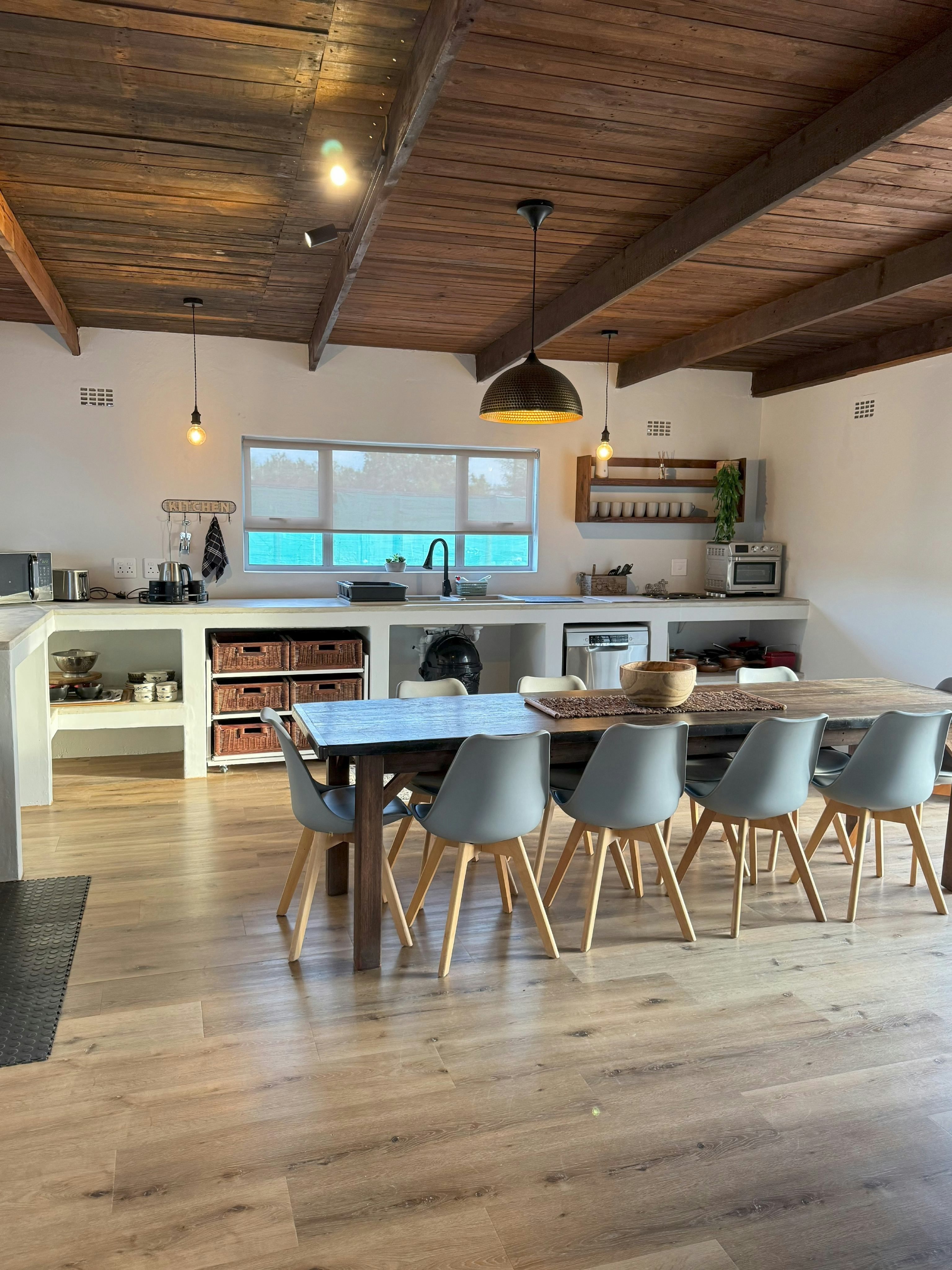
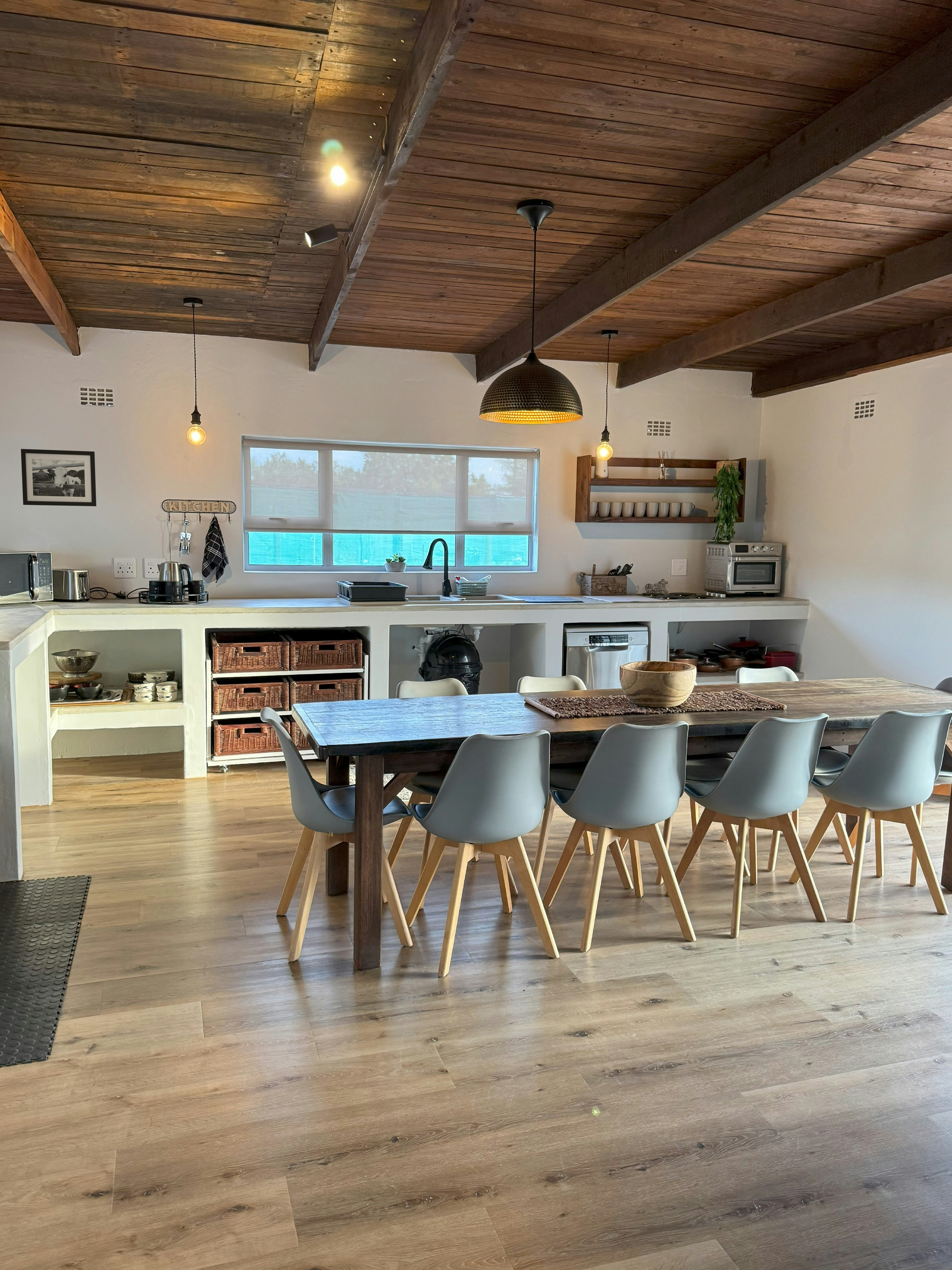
+ picture frame [20,449,97,507]
